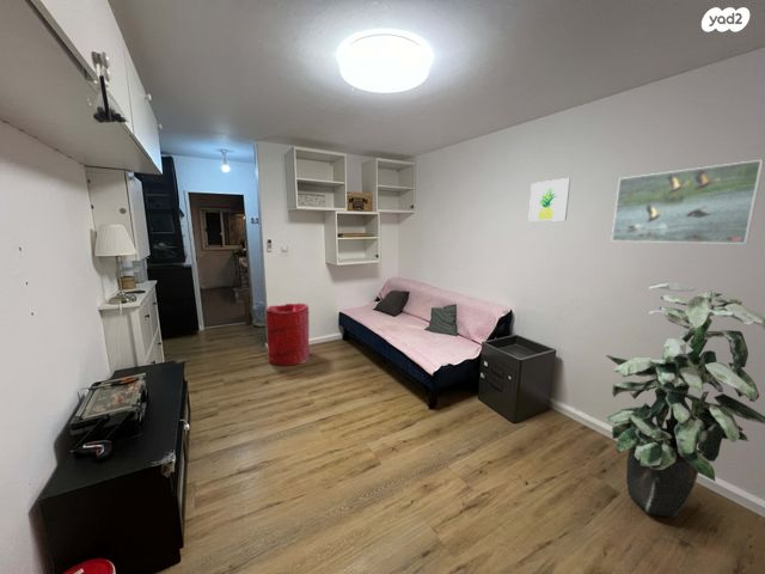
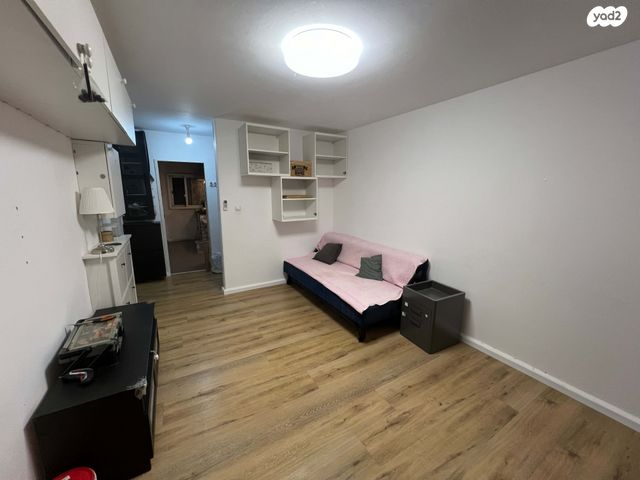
- wall art [527,177,571,222]
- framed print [611,159,765,245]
- indoor plant [605,282,765,518]
- laundry hamper [264,303,311,367]
